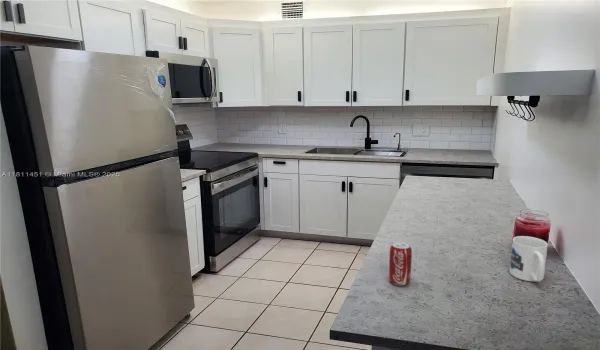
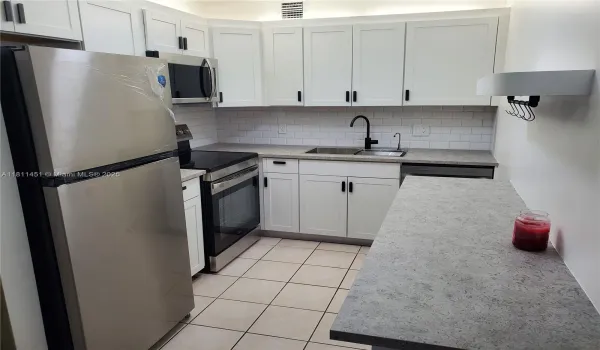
- beverage can [388,240,413,286]
- mug [509,235,549,283]
